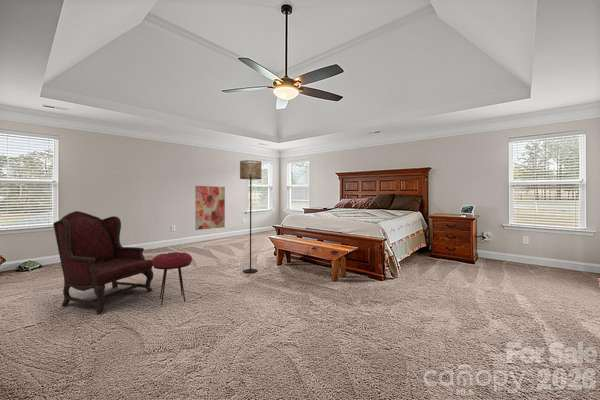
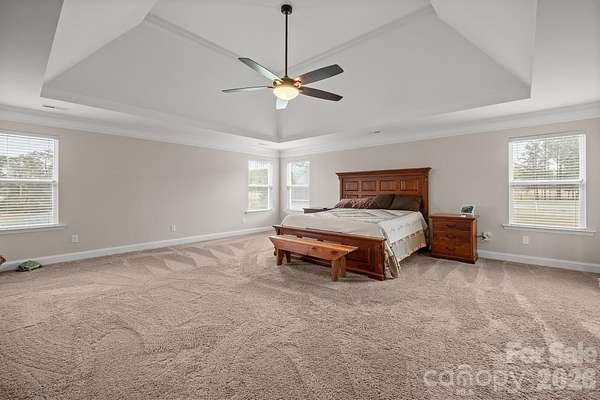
- stool [151,251,193,307]
- floor lamp [239,159,262,274]
- armchair [52,210,154,314]
- wall art [194,185,226,231]
